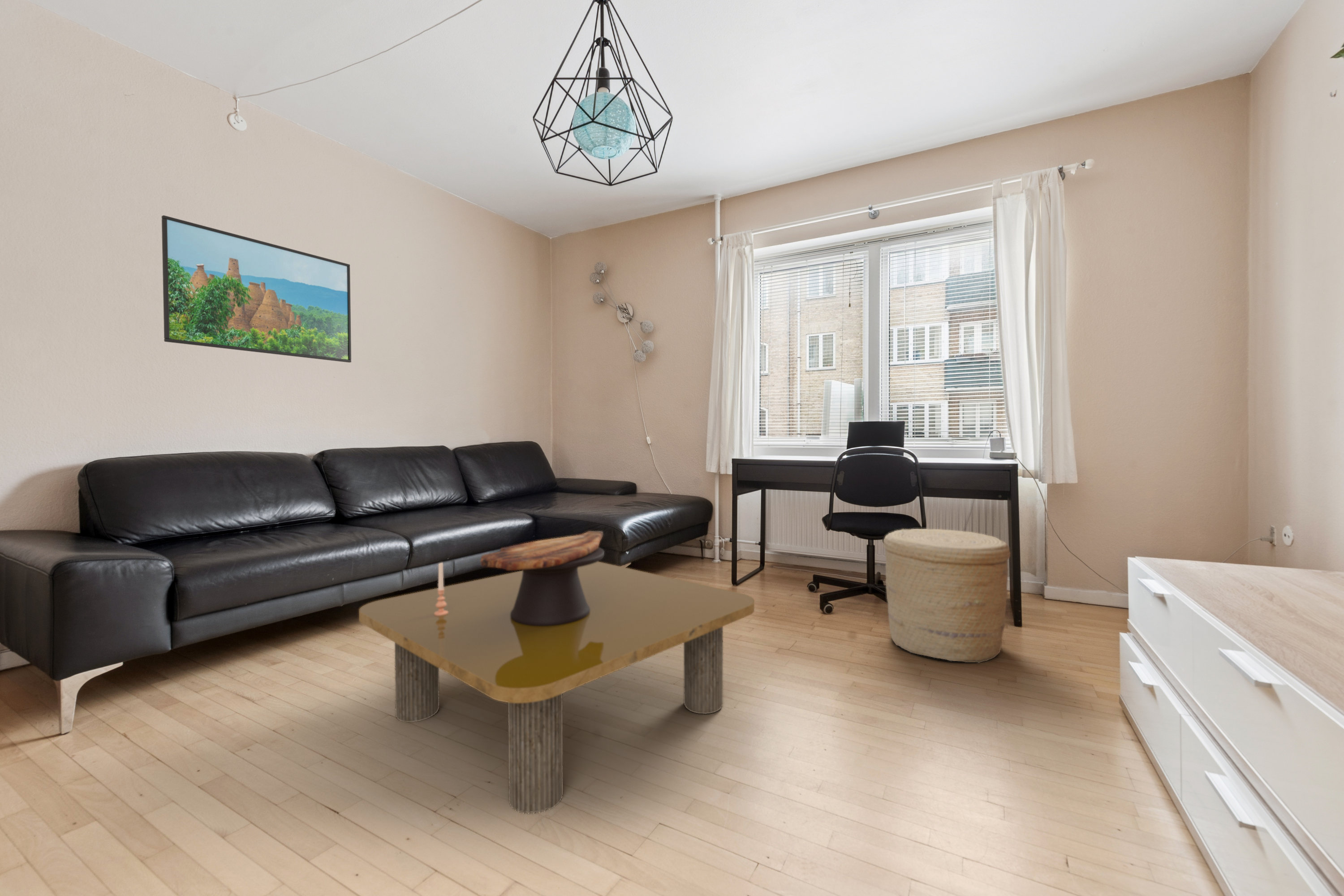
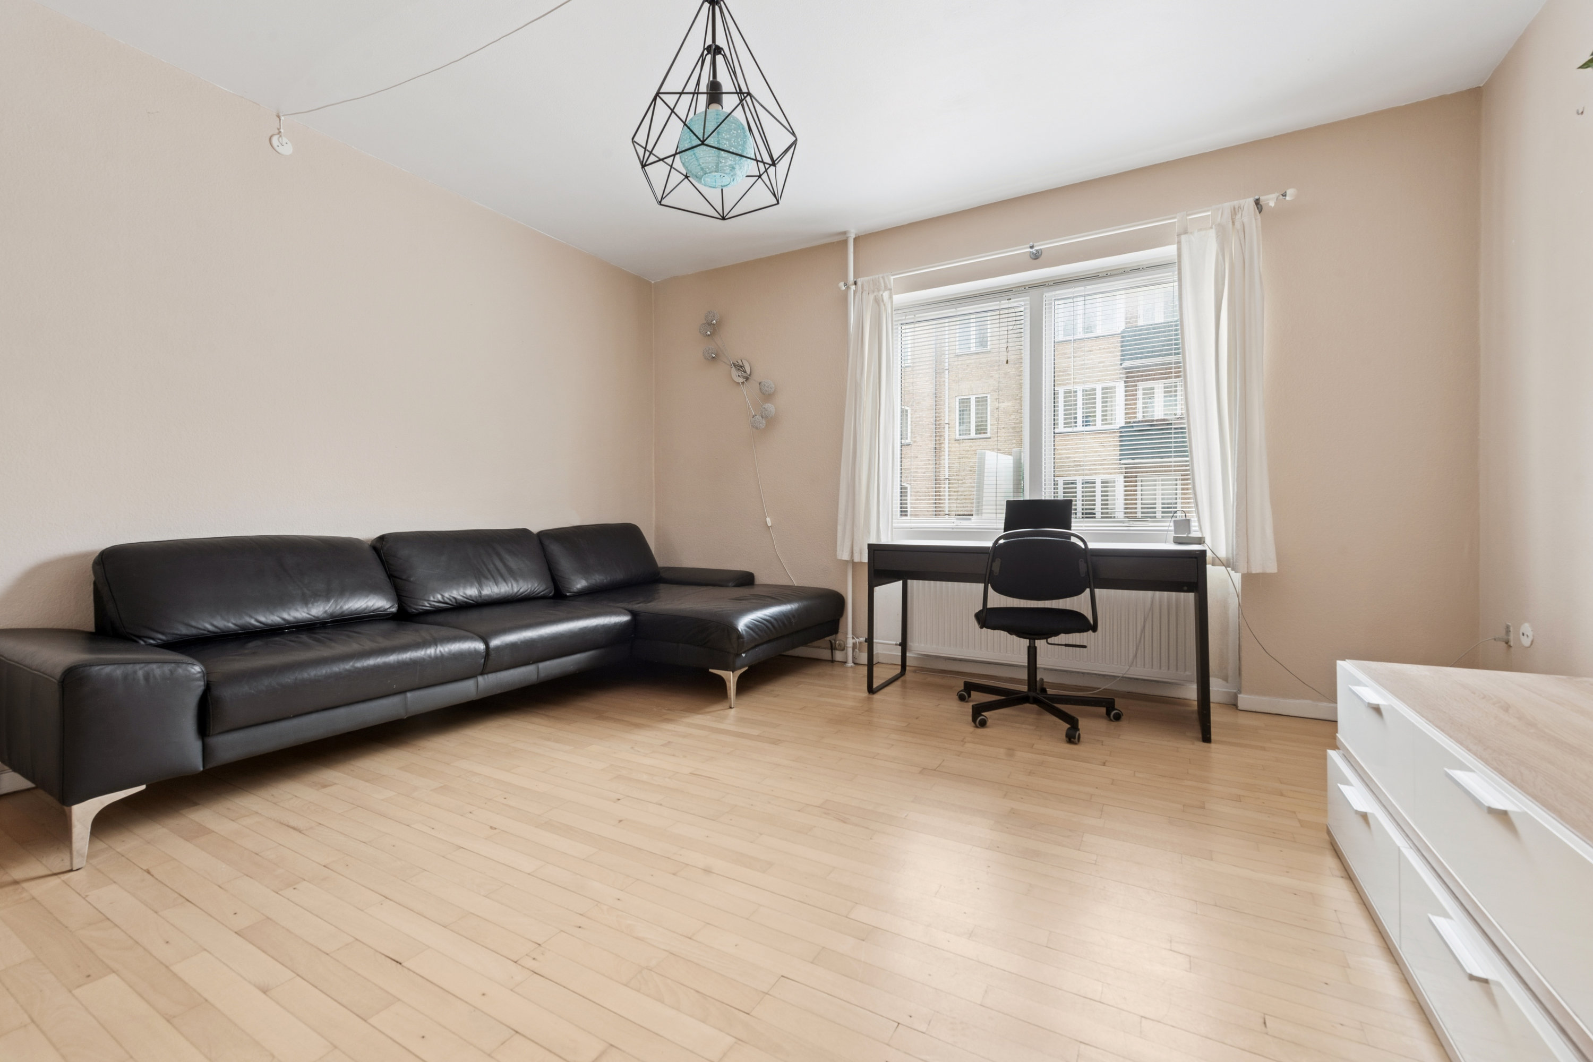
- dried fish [480,530,605,626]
- candle [434,562,448,616]
- basket [883,528,1011,663]
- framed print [161,215,352,363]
- coffee table [358,561,755,814]
